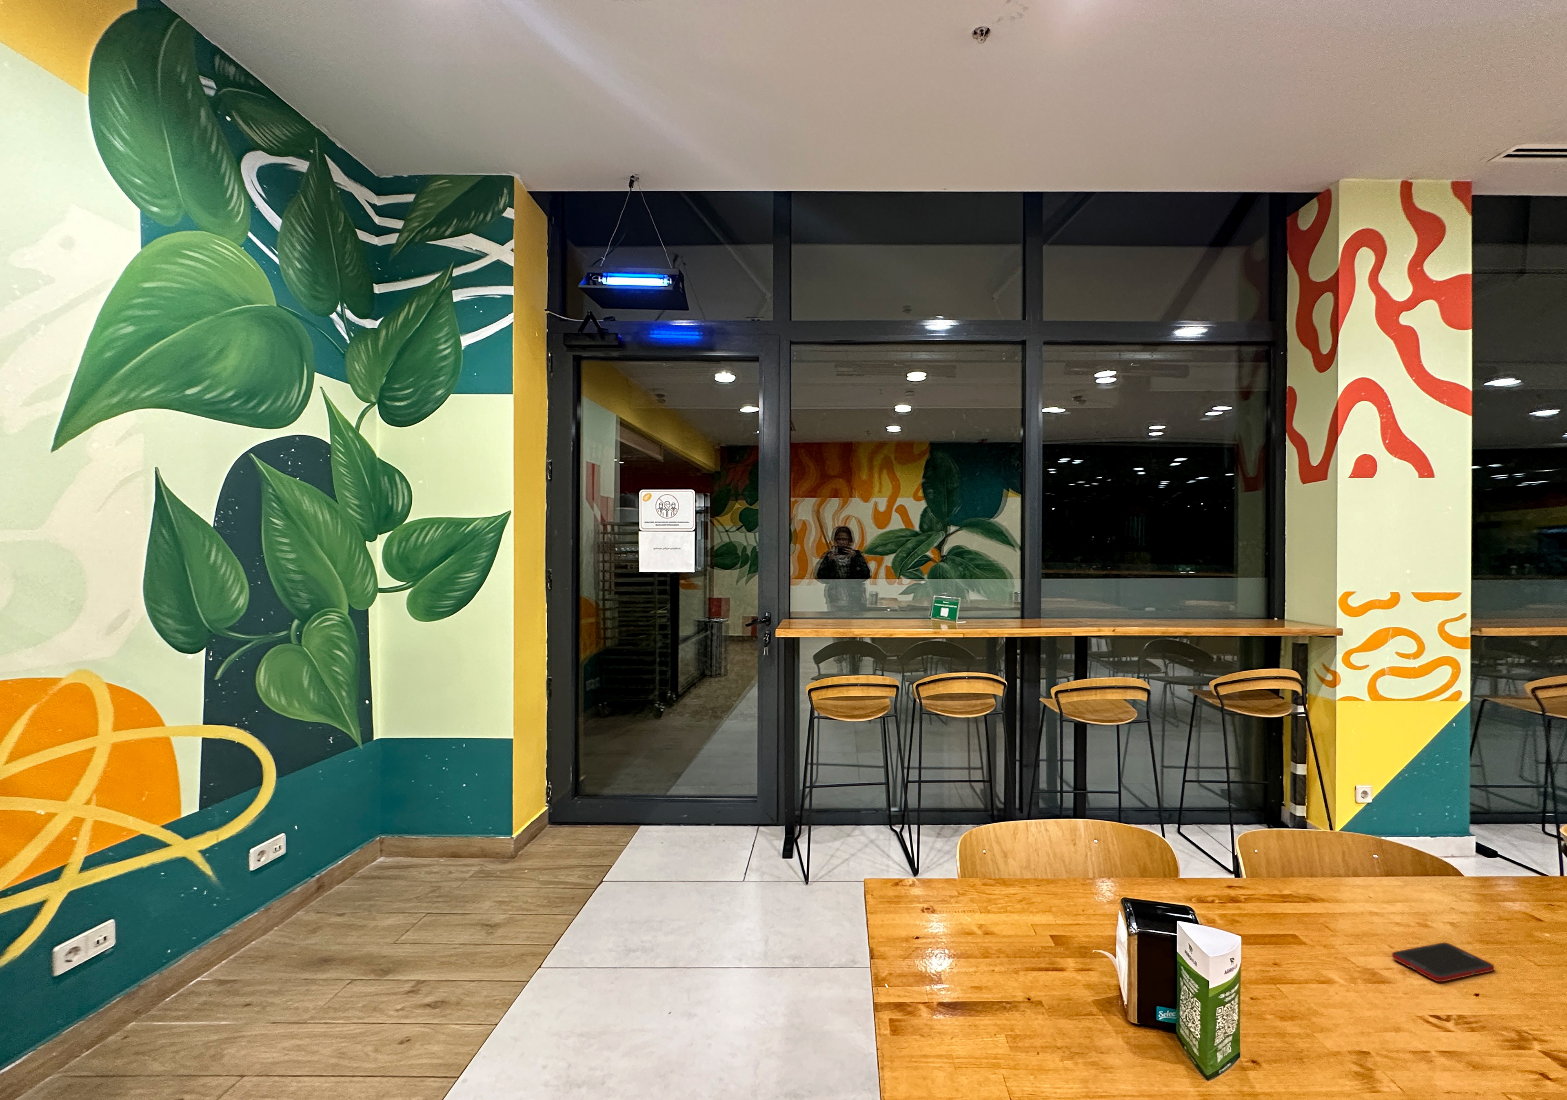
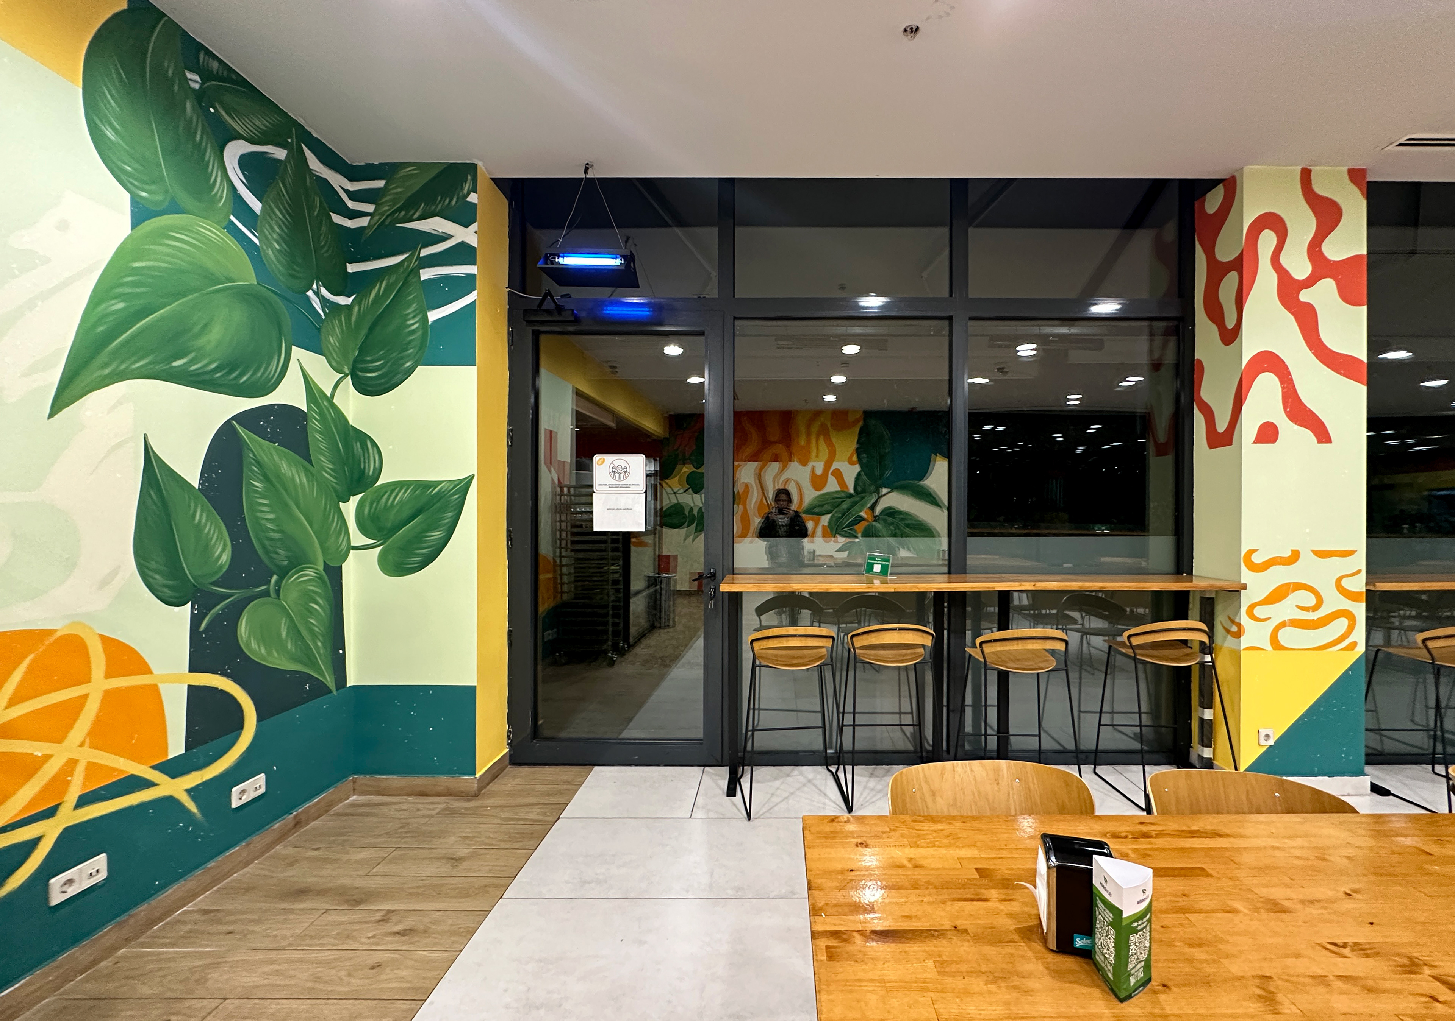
- cell phone [1392,942,1494,982]
